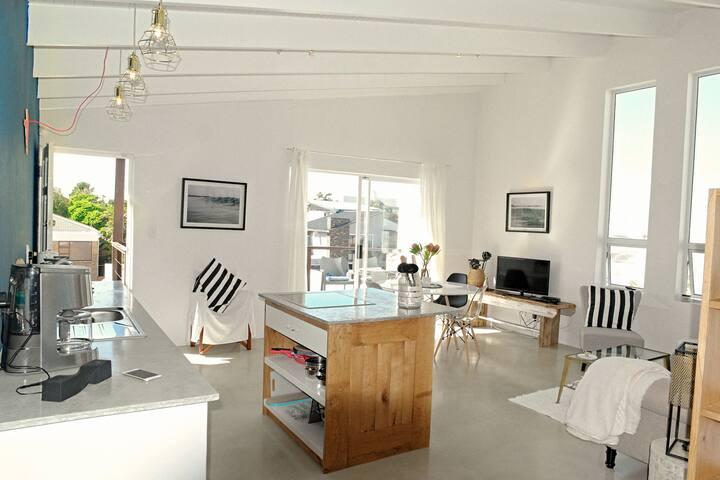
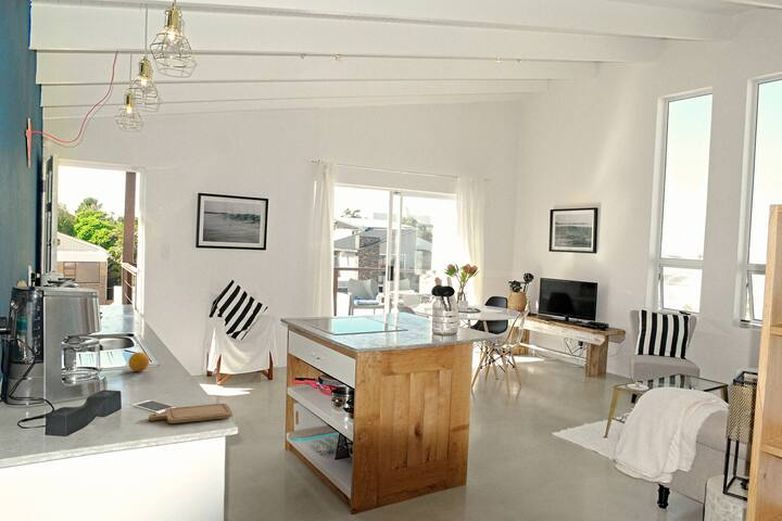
+ fruit [127,352,150,372]
+ chopping board [148,403,234,424]
